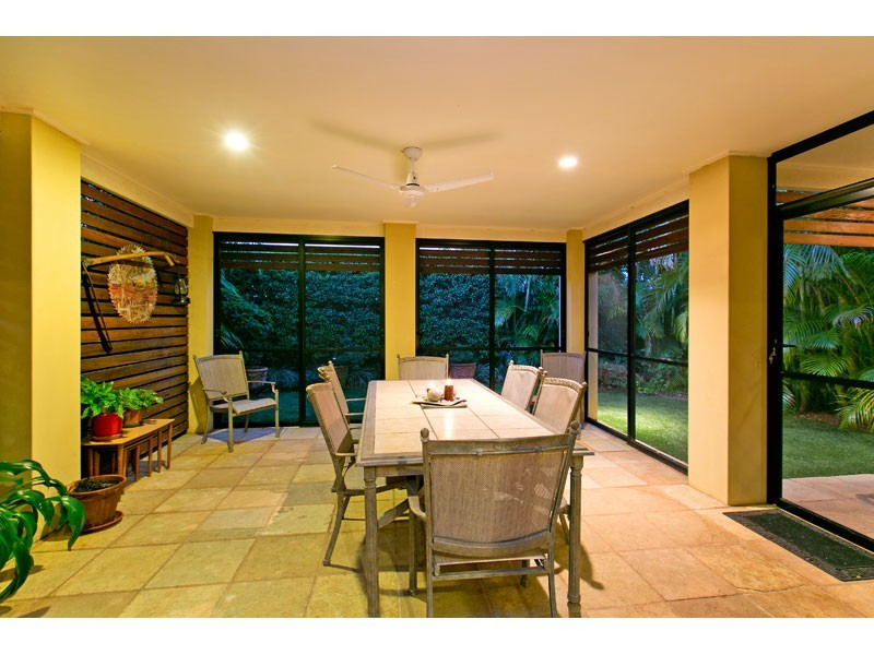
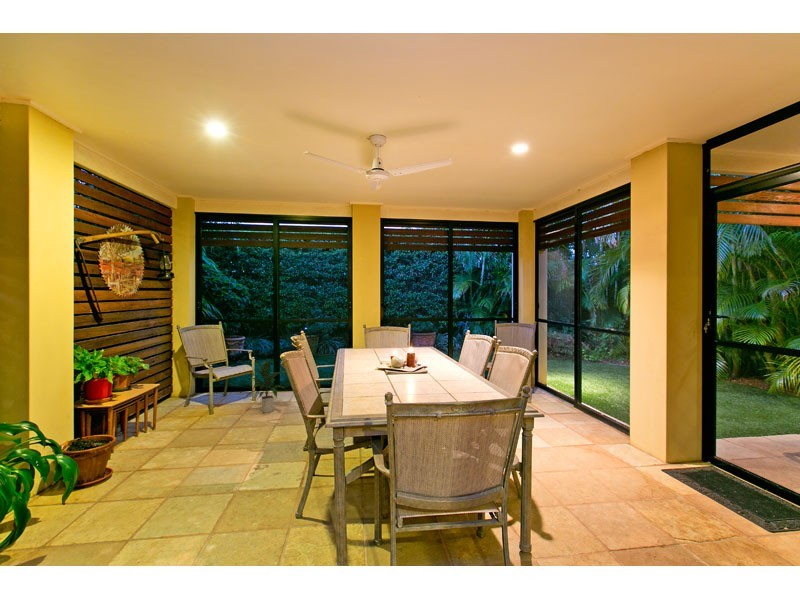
+ indoor plant [243,359,286,414]
